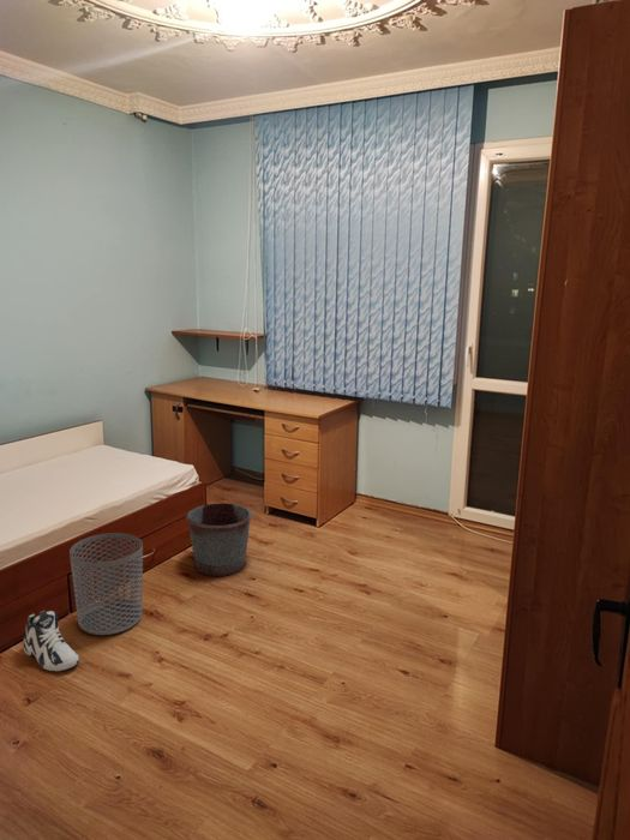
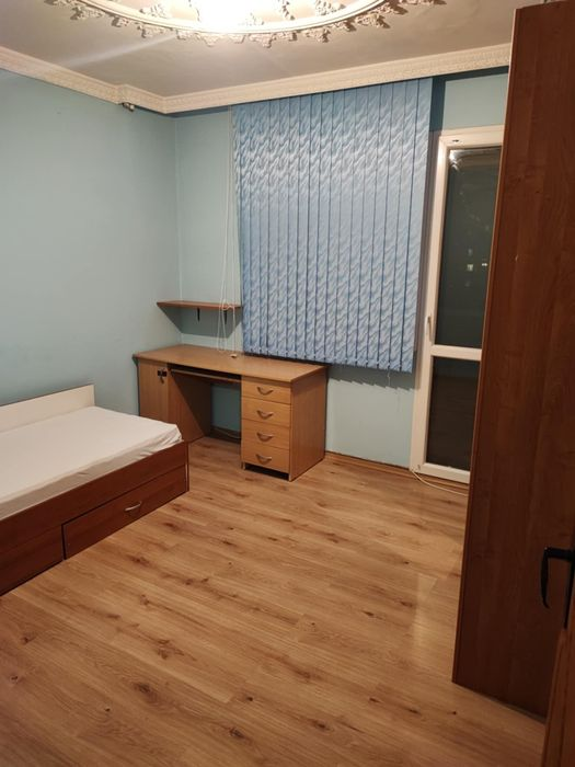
- sneaker [23,610,80,672]
- bucket [185,502,253,577]
- waste bin [68,532,144,636]
